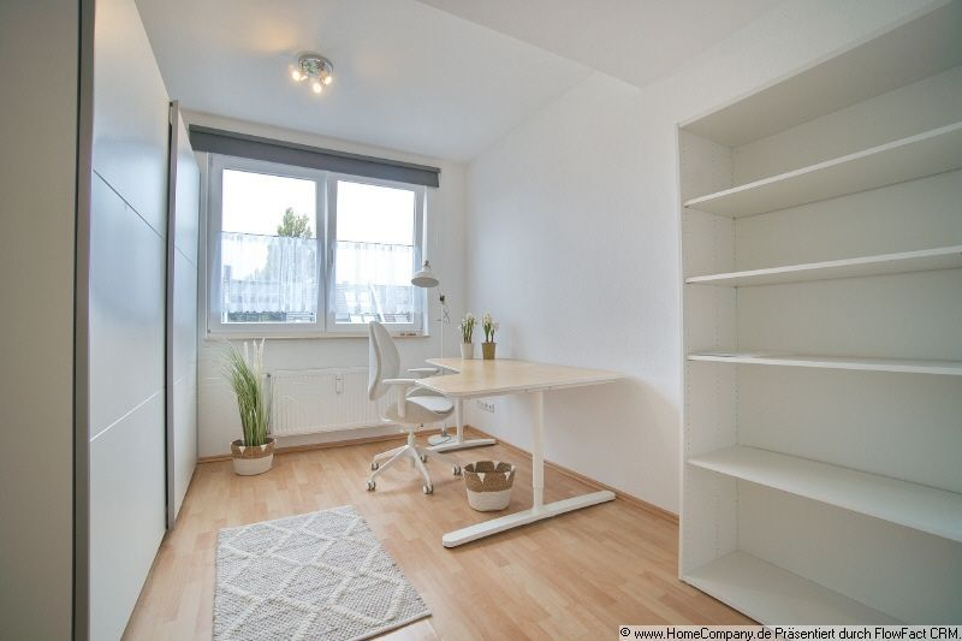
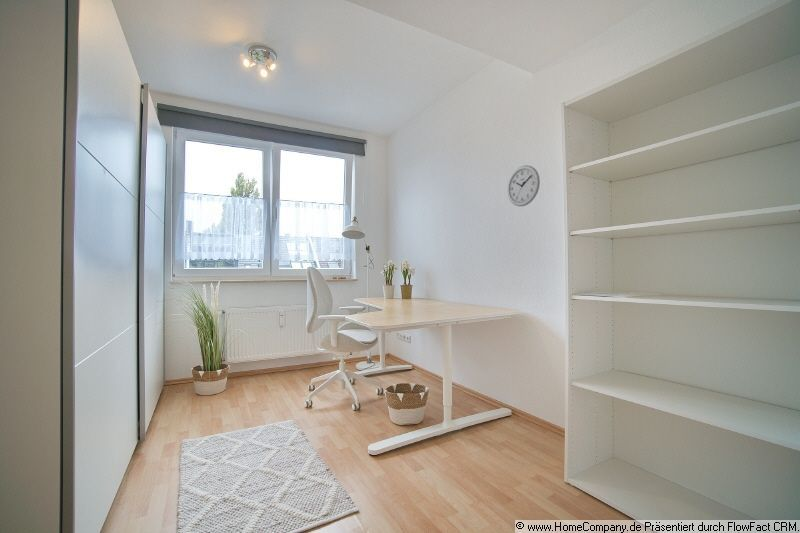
+ wall clock [507,164,541,207]
